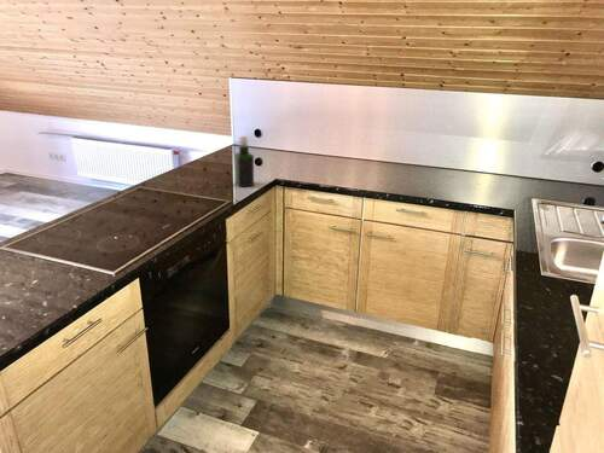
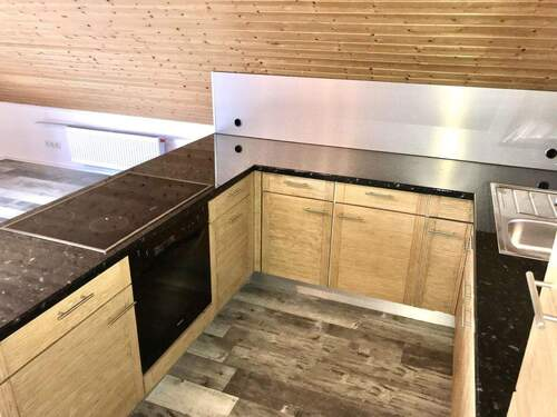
- spray bottle [233,135,255,188]
